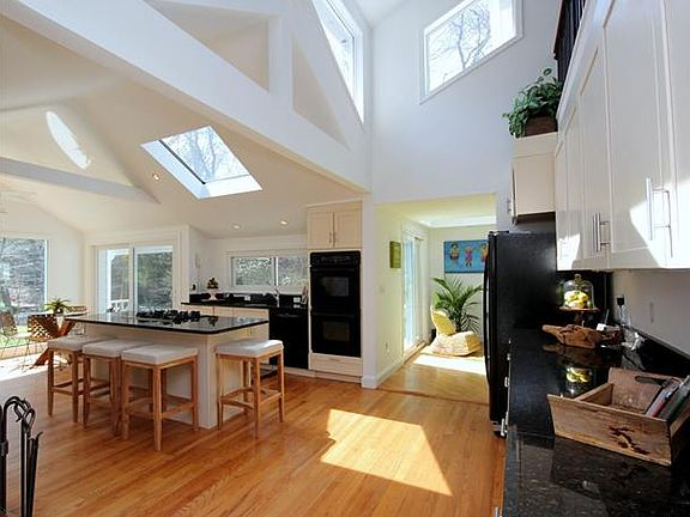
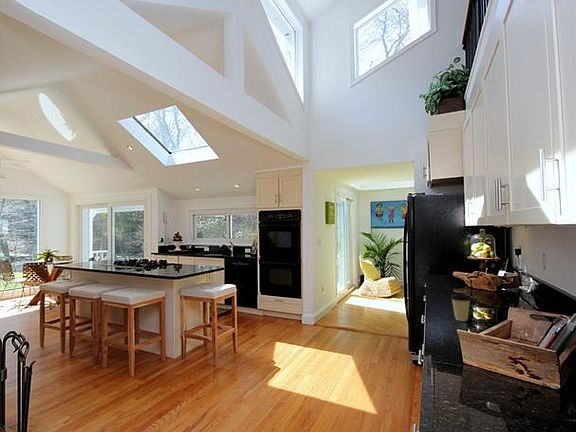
+ coffee cup [450,293,472,322]
